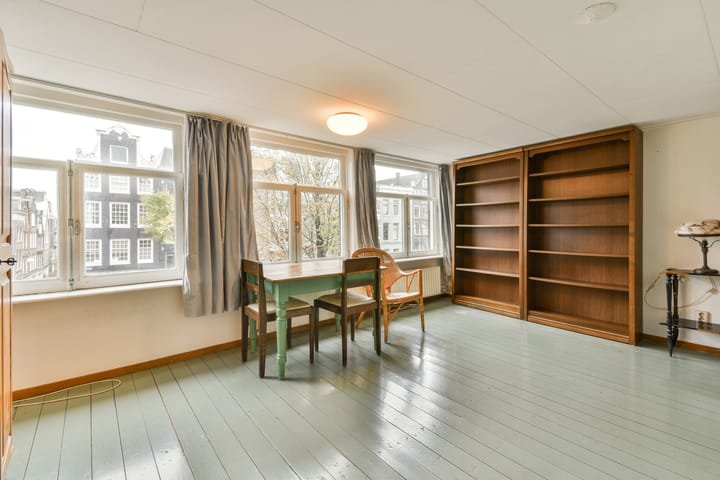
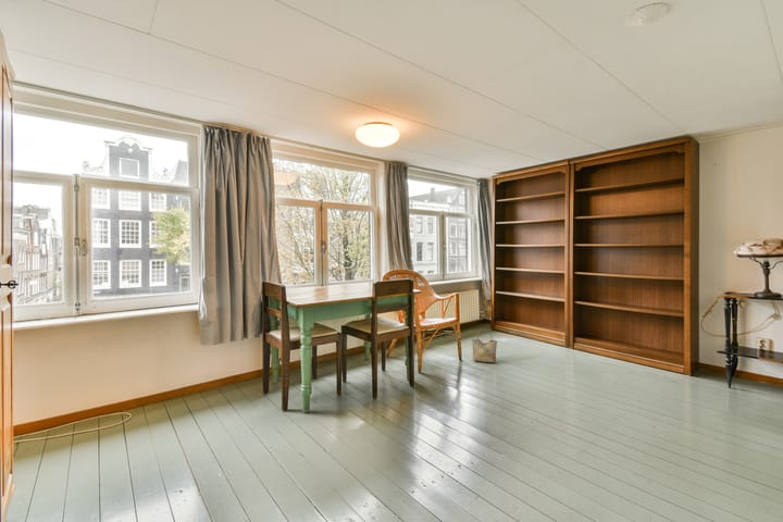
+ woven basket [471,326,498,363]
